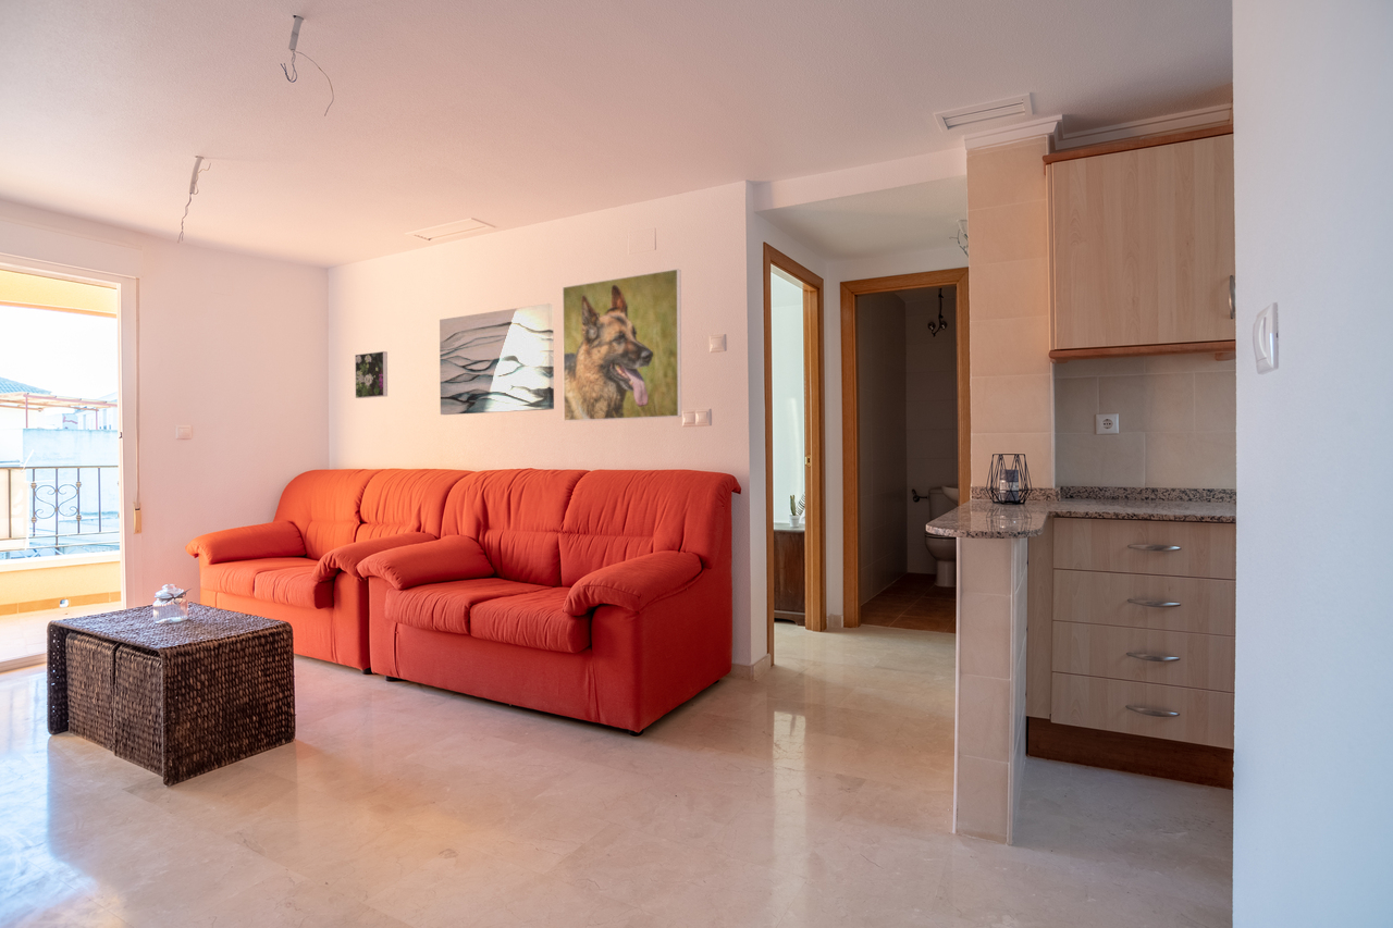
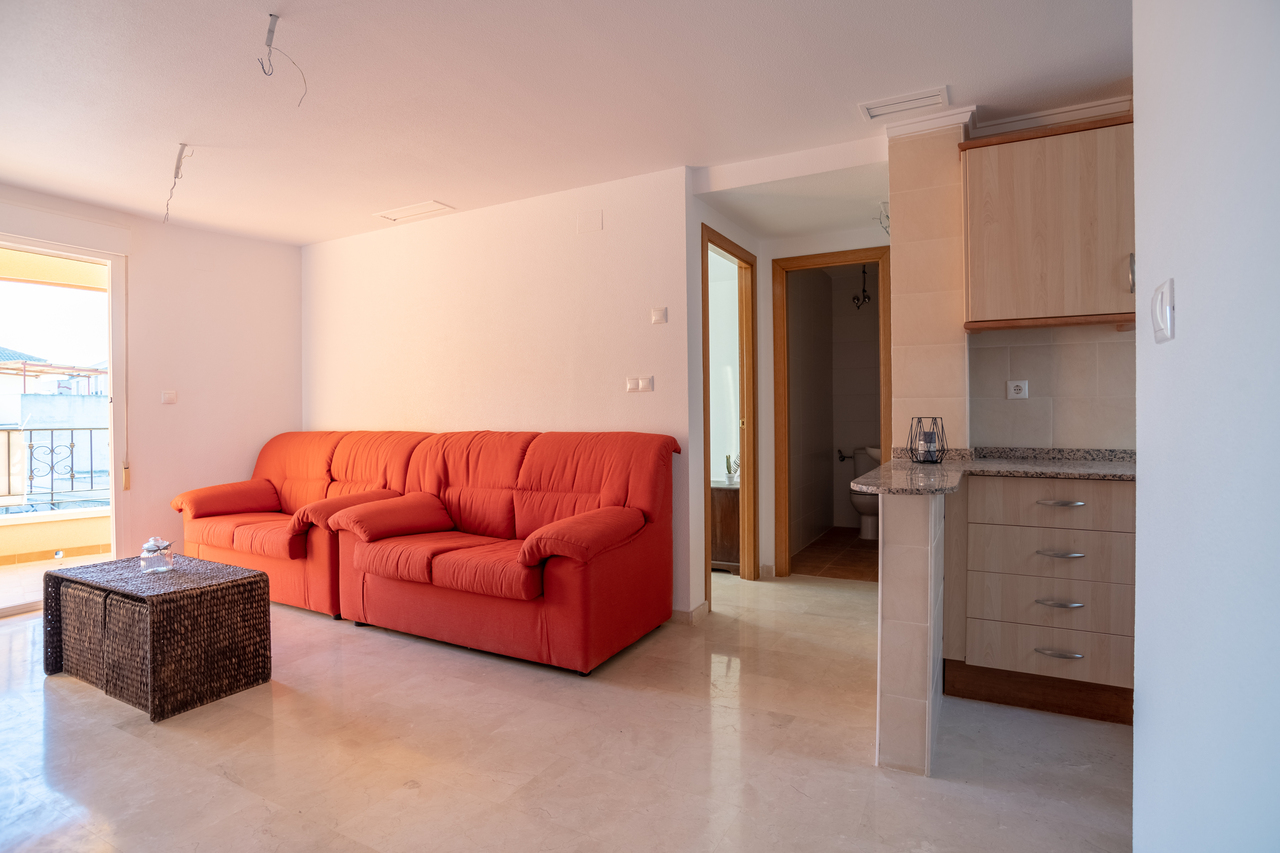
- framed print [354,350,389,399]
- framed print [562,268,682,422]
- wall art [439,302,555,416]
